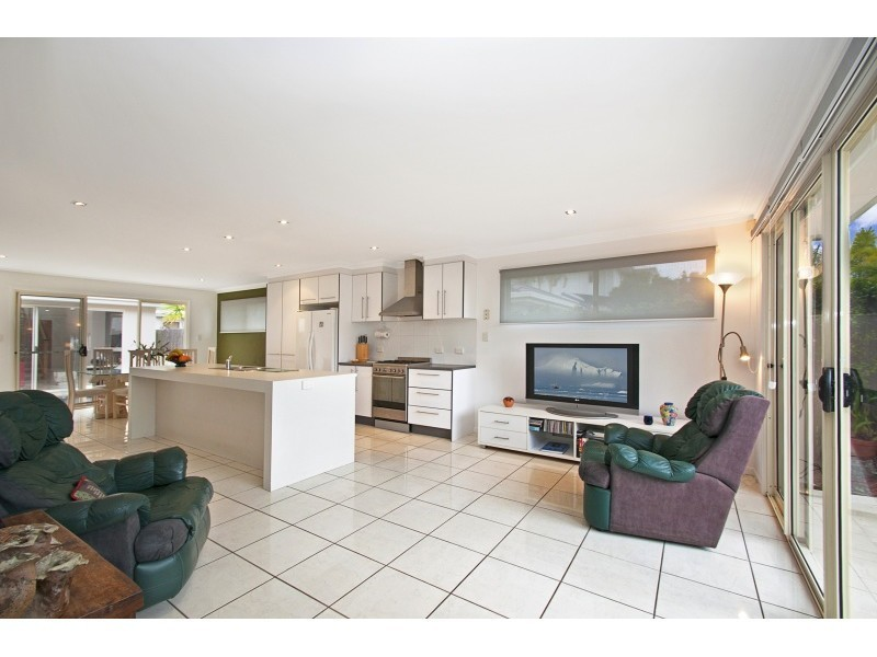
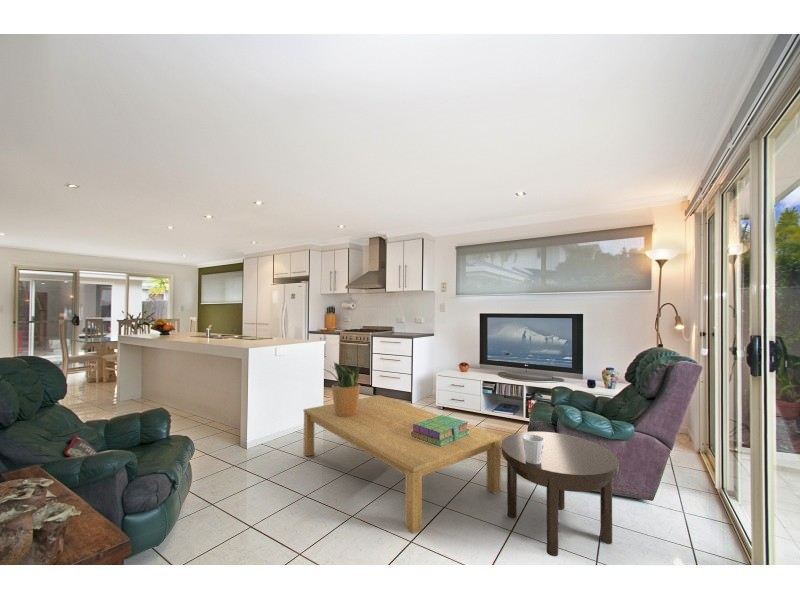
+ side table [501,431,620,557]
+ coffee table [303,394,502,535]
+ potted plant [323,360,361,417]
+ stack of books [411,414,470,447]
+ mug [523,434,544,464]
